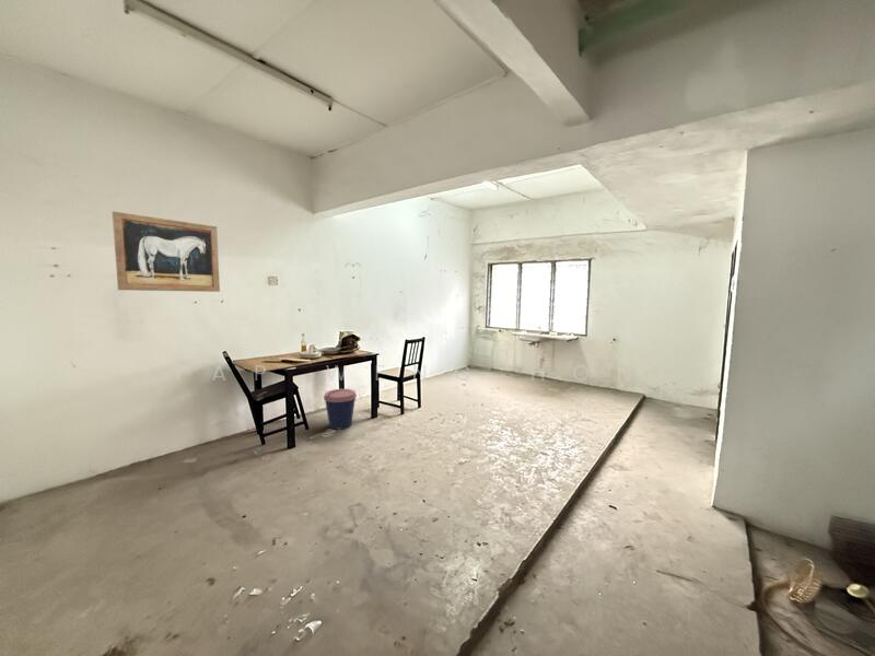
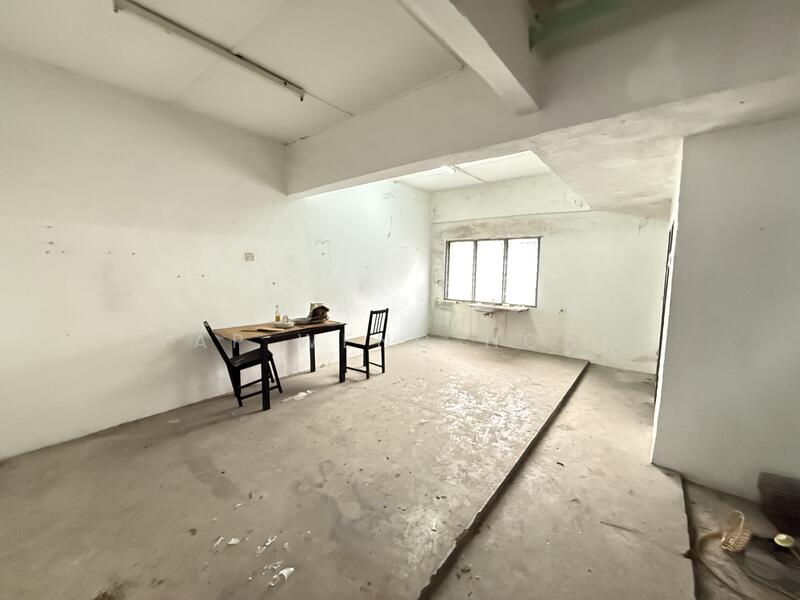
- coffee cup [323,388,358,431]
- wall art [112,211,221,293]
